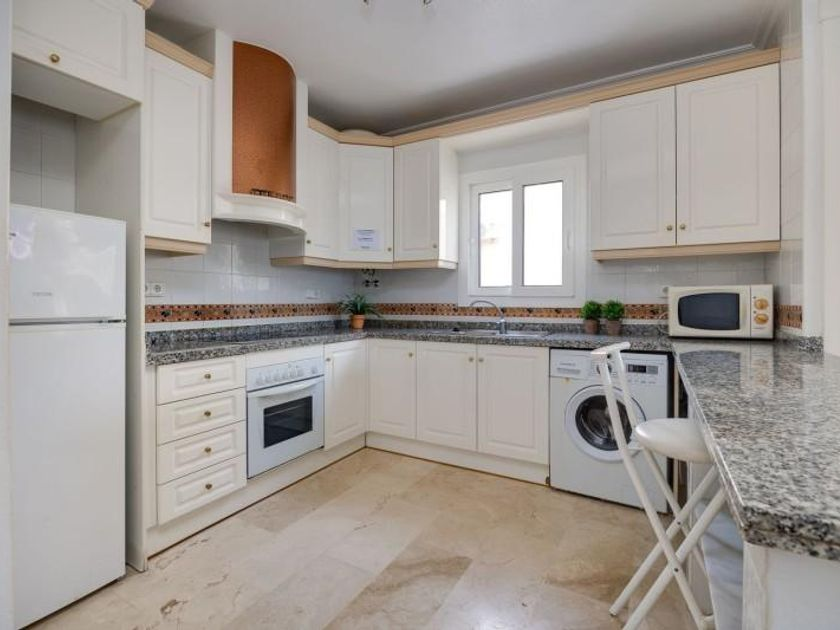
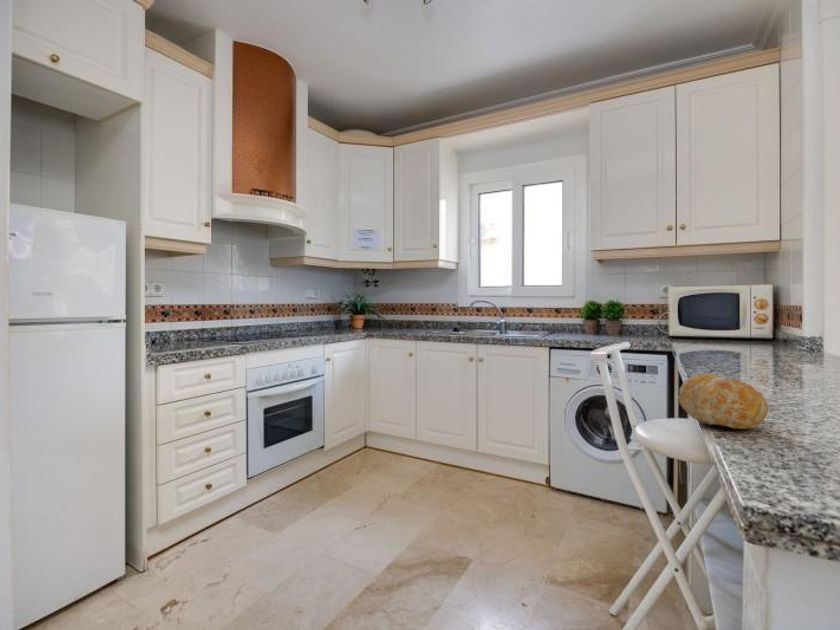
+ fruit [678,373,770,430]
